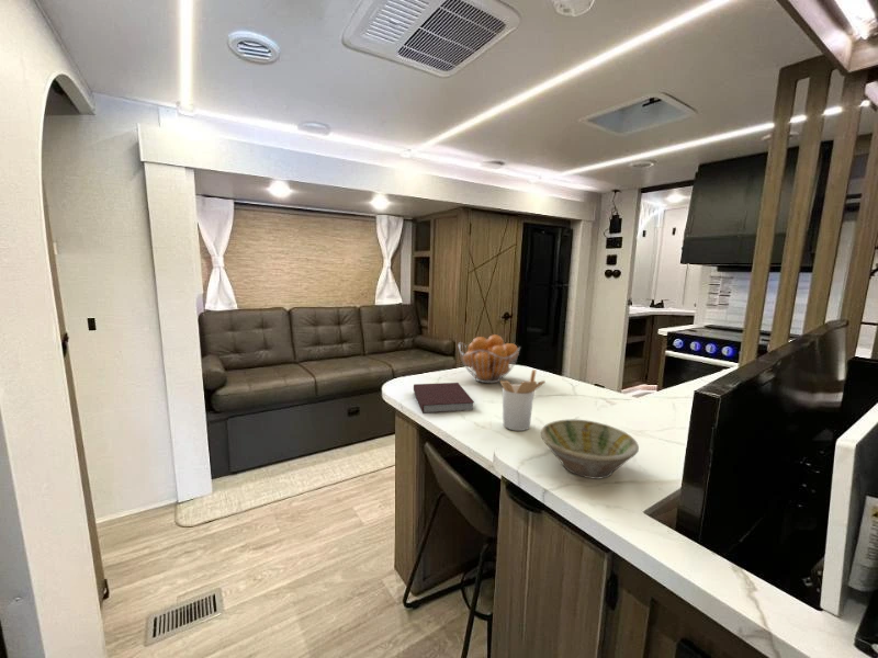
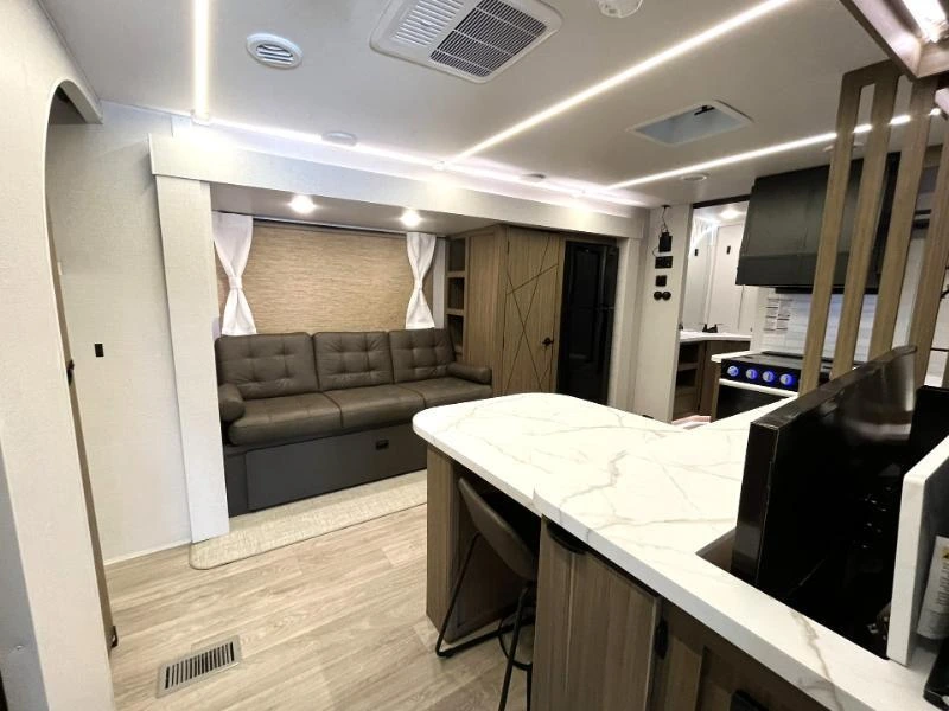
- notebook [413,382,475,415]
- bowl [540,419,640,480]
- fruit basket [458,333,521,384]
- utensil holder [499,368,547,432]
